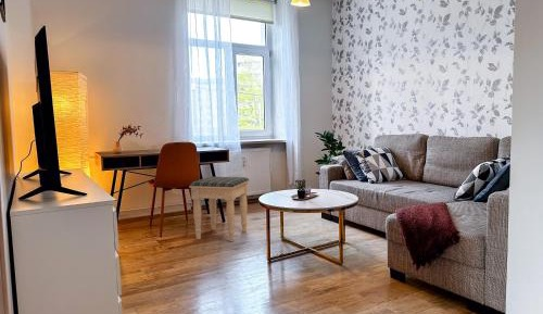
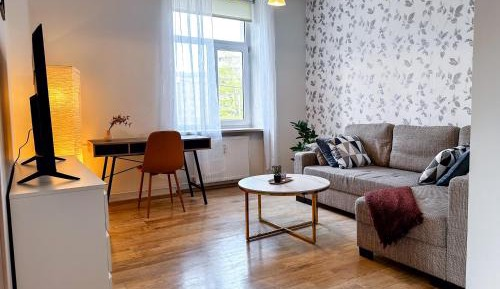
- footstool [188,176,251,242]
